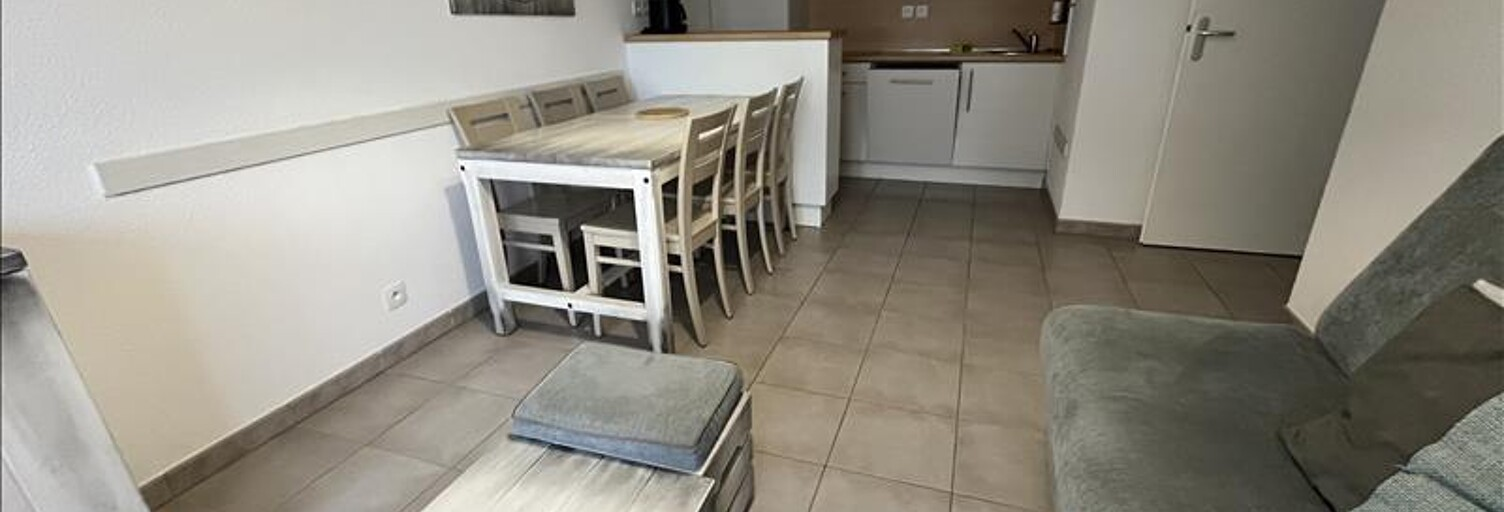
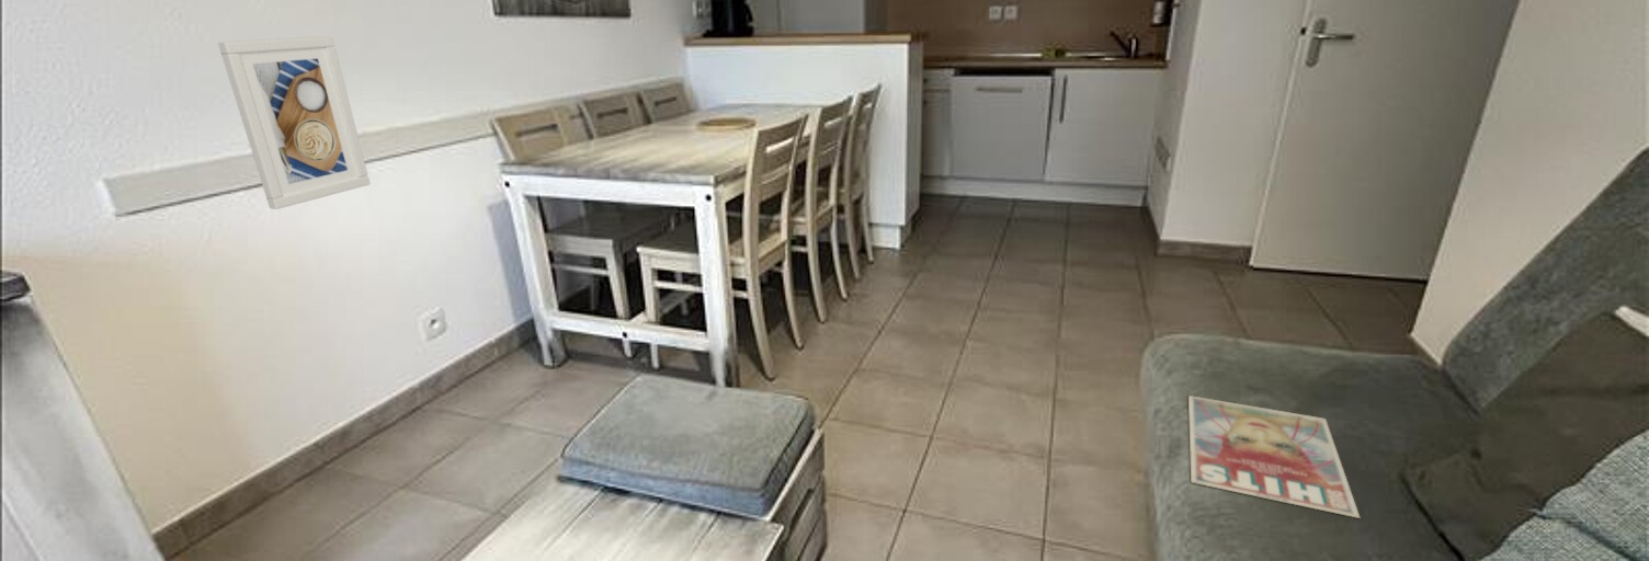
+ magazine [1187,394,1362,519]
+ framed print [217,35,372,210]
